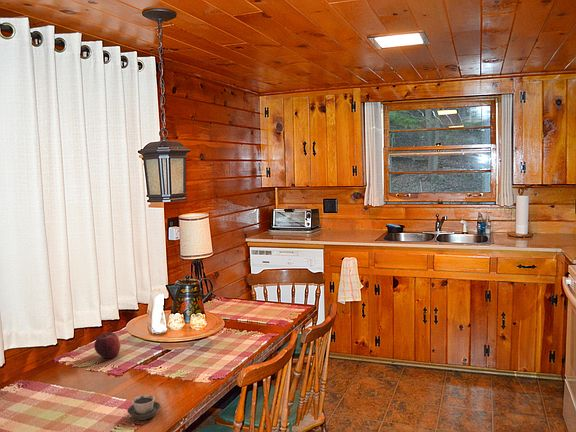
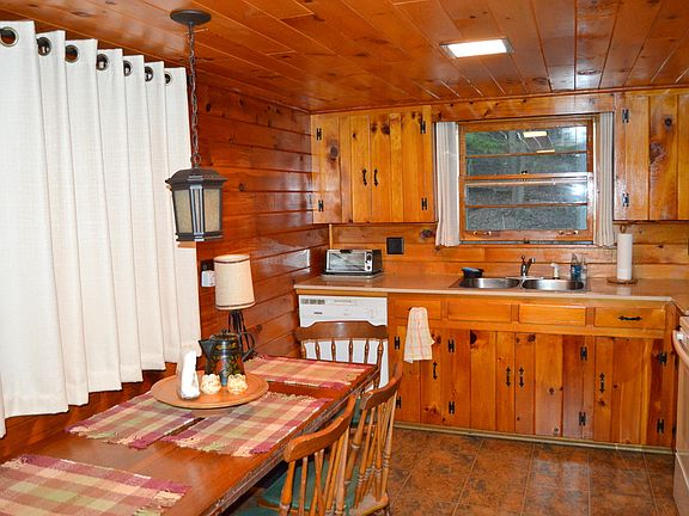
- cup [126,394,161,421]
- fruit [93,331,122,359]
